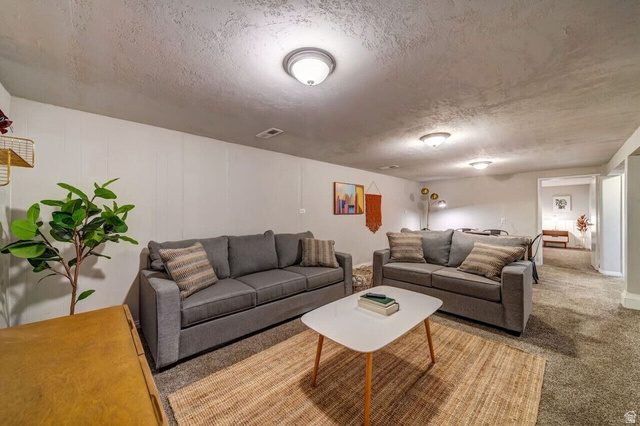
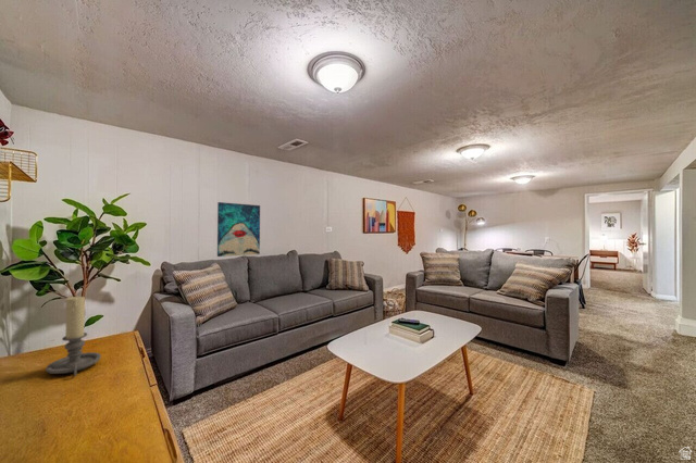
+ wall art [216,201,261,258]
+ candle holder [45,295,102,377]
